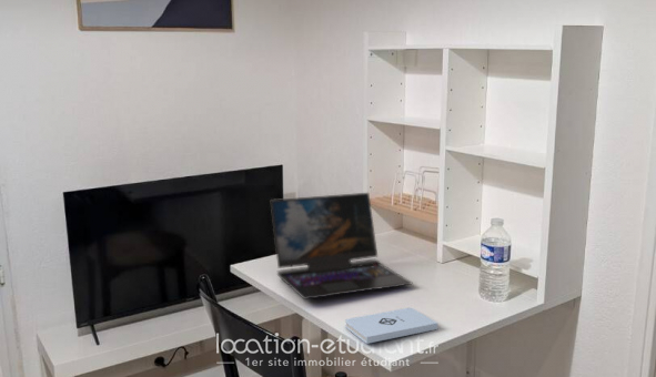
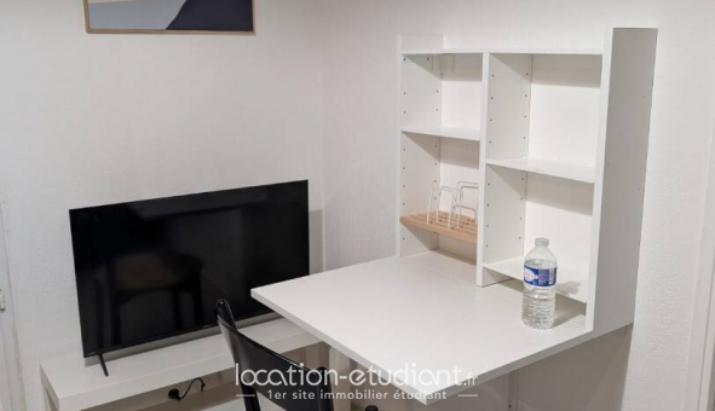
- notepad [344,307,438,345]
- laptop [269,192,413,300]
